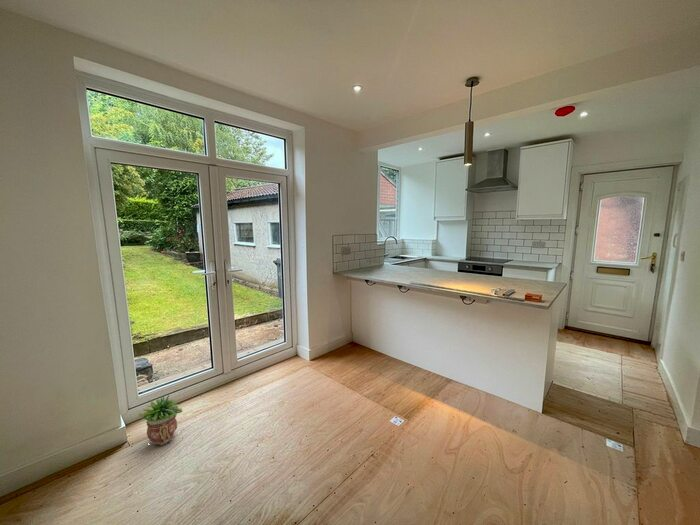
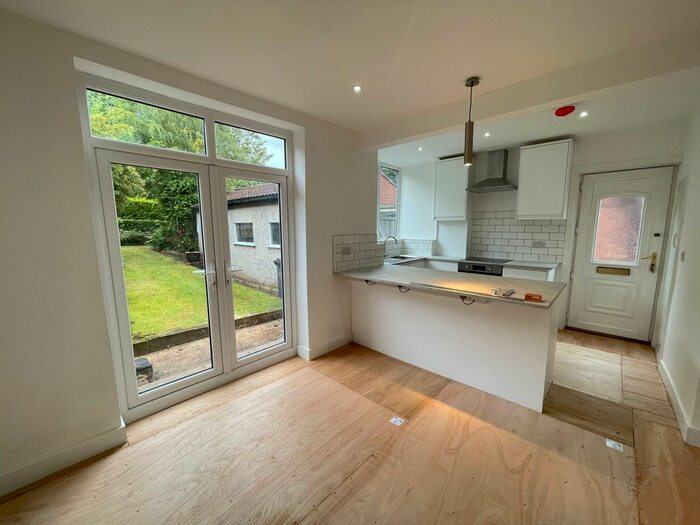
- potted plant [137,394,183,446]
